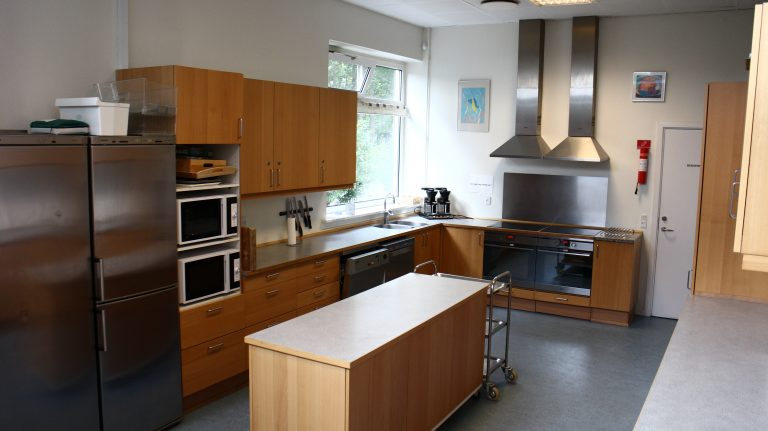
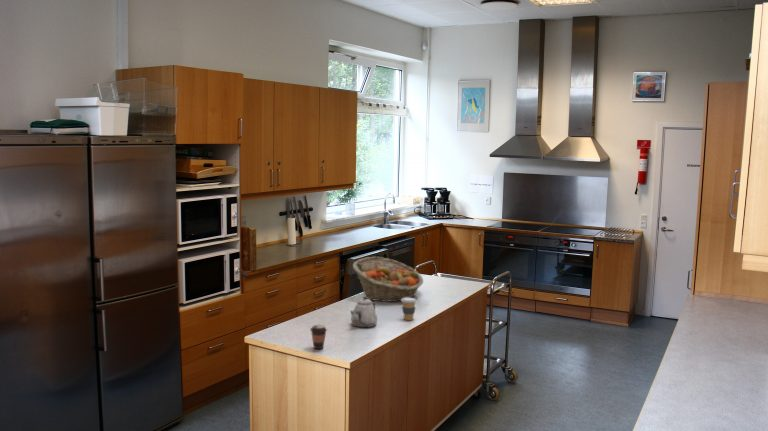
+ coffee cup [400,297,418,321]
+ teapot [349,296,378,328]
+ fruit basket [352,256,424,303]
+ coffee cup [309,324,328,350]
